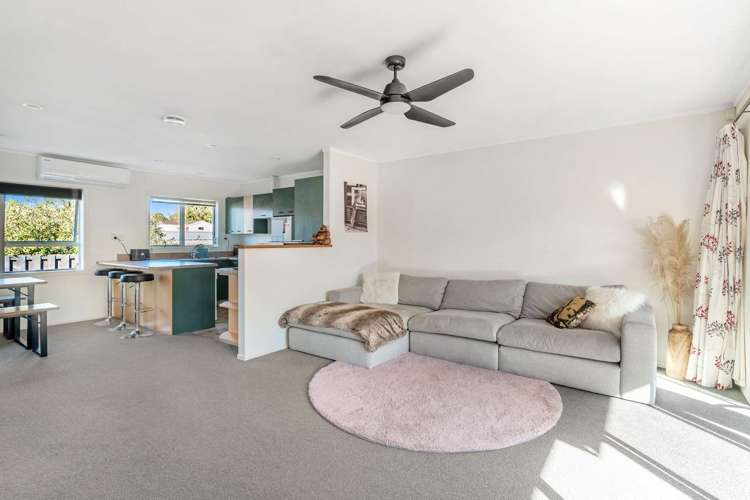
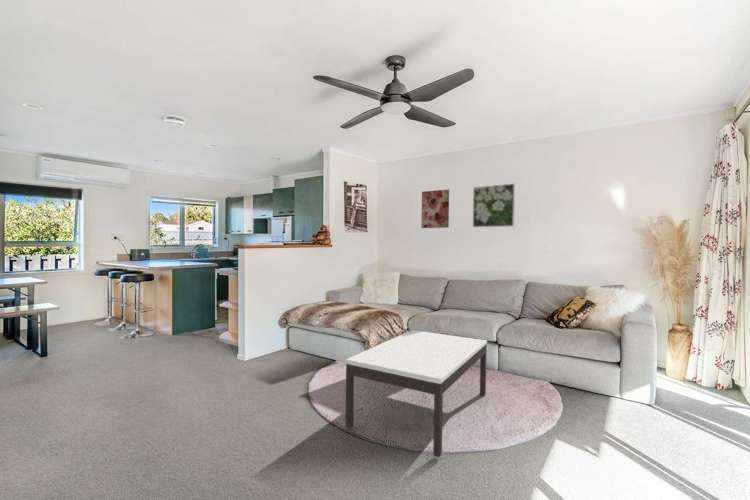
+ wall art [420,188,450,229]
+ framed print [472,183,516,228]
+ table [345,329,488,458]
